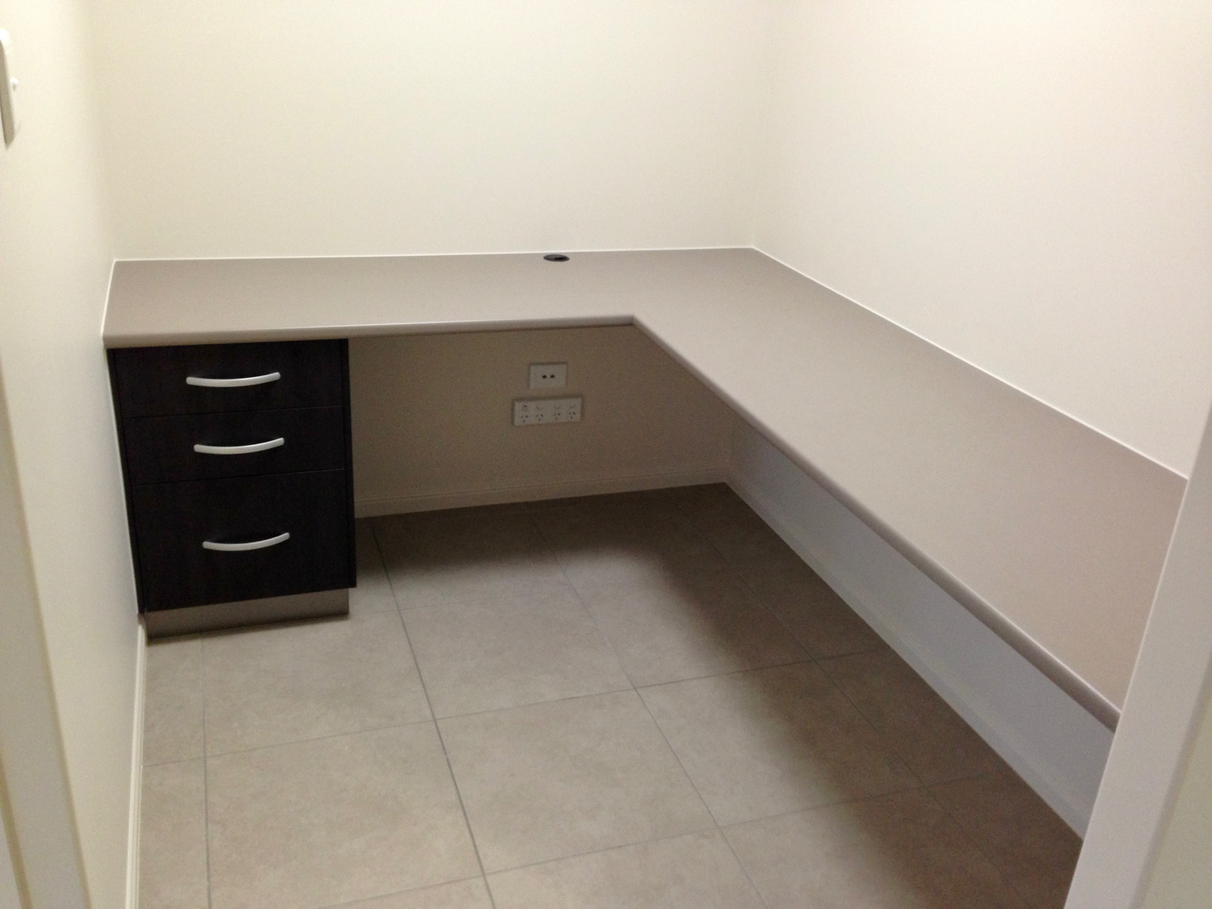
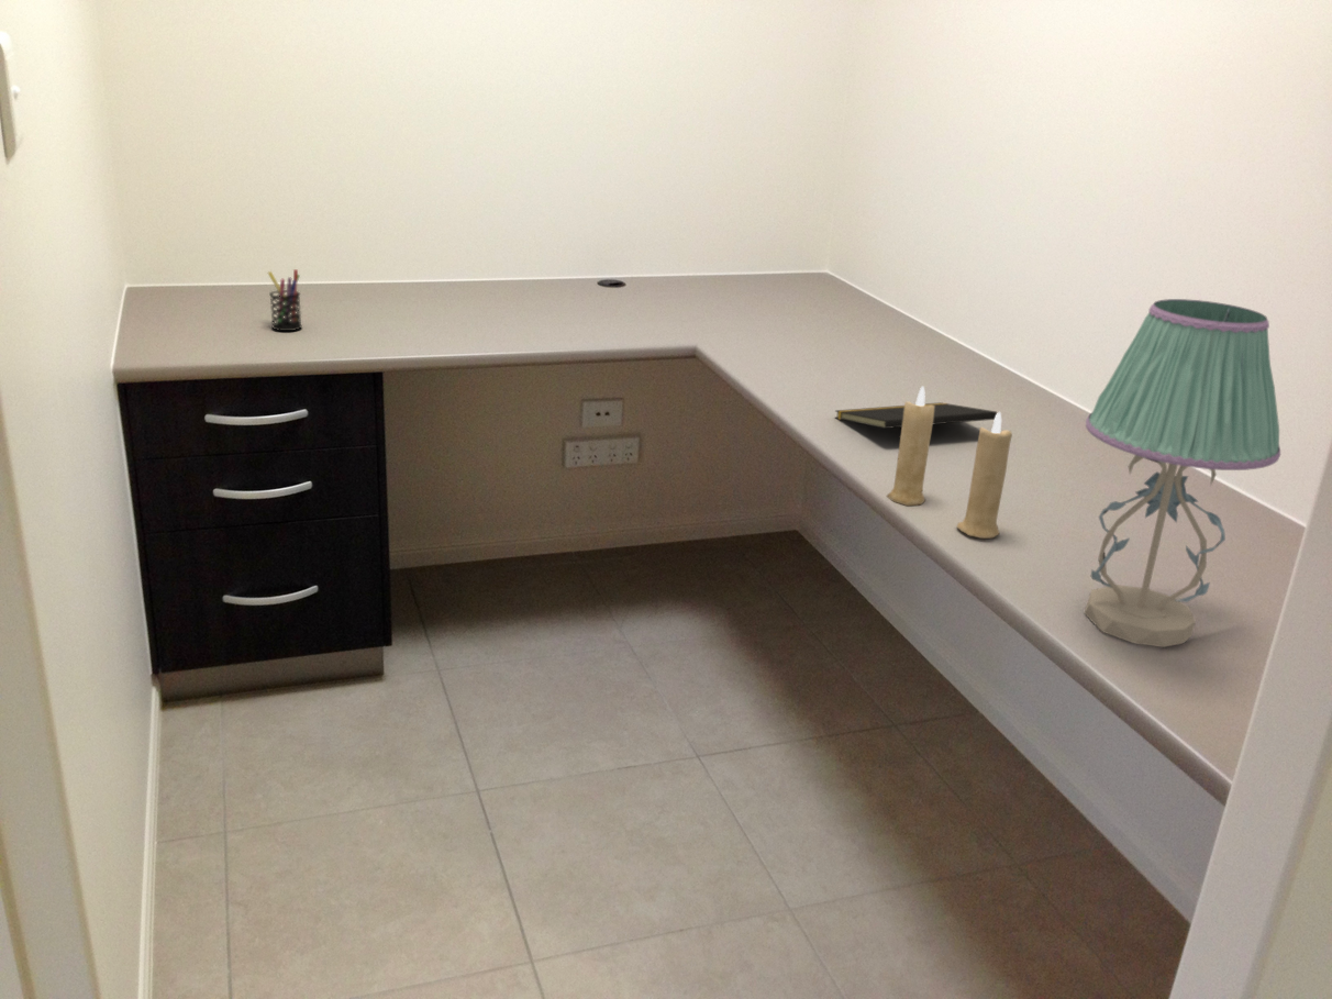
+ notepad [834,401,998,430]
+ table lamp [1084,298,1281,648]
+ candle [885,385,1013,540]
+ pen holder [267,268,303,332]
